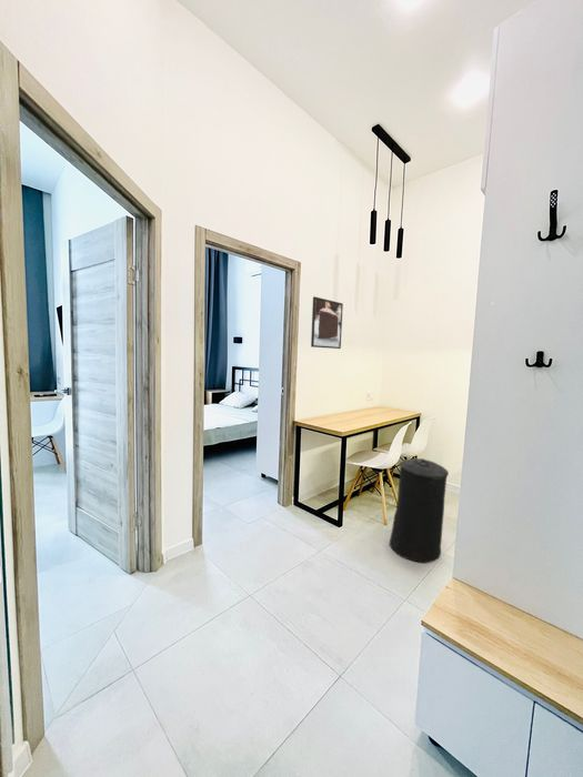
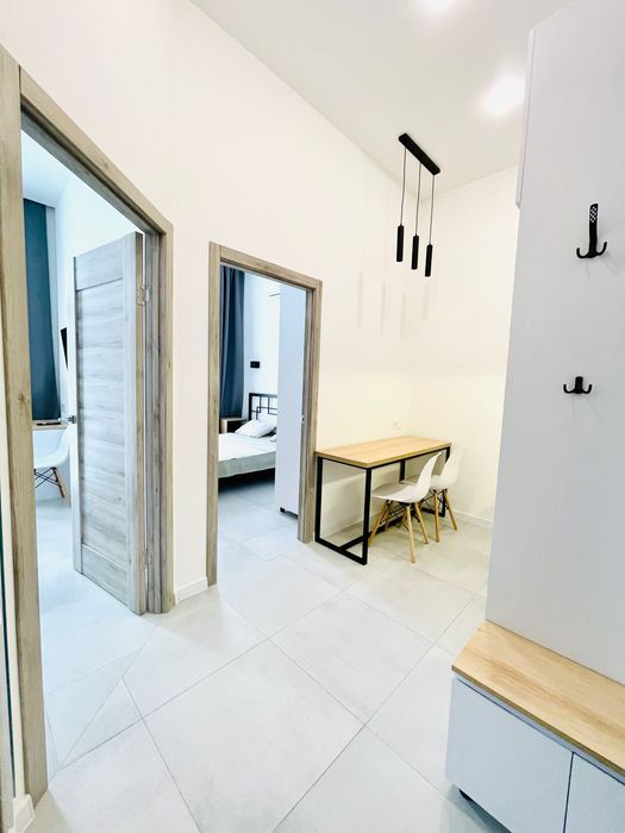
- trash can [389,457,450,564]
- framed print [310,295,344,350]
